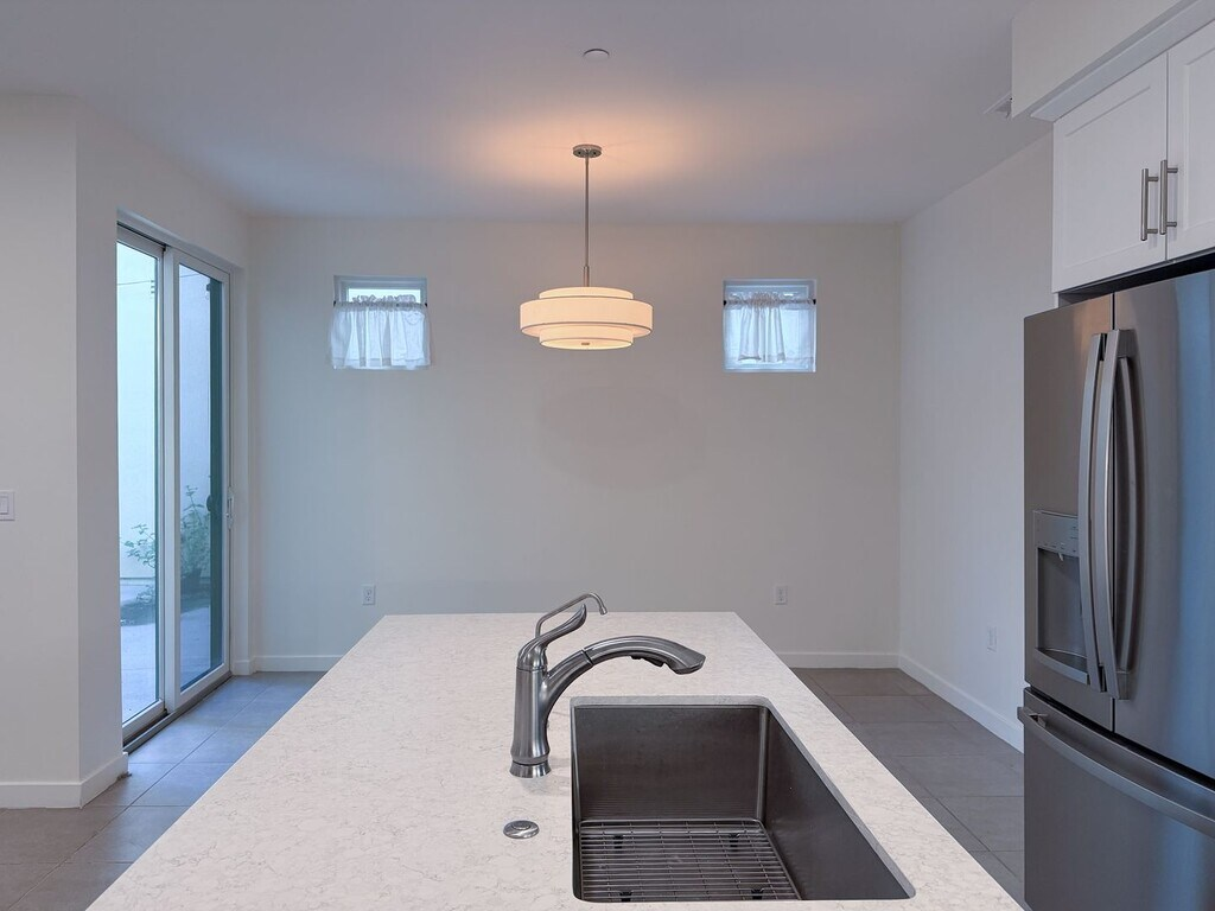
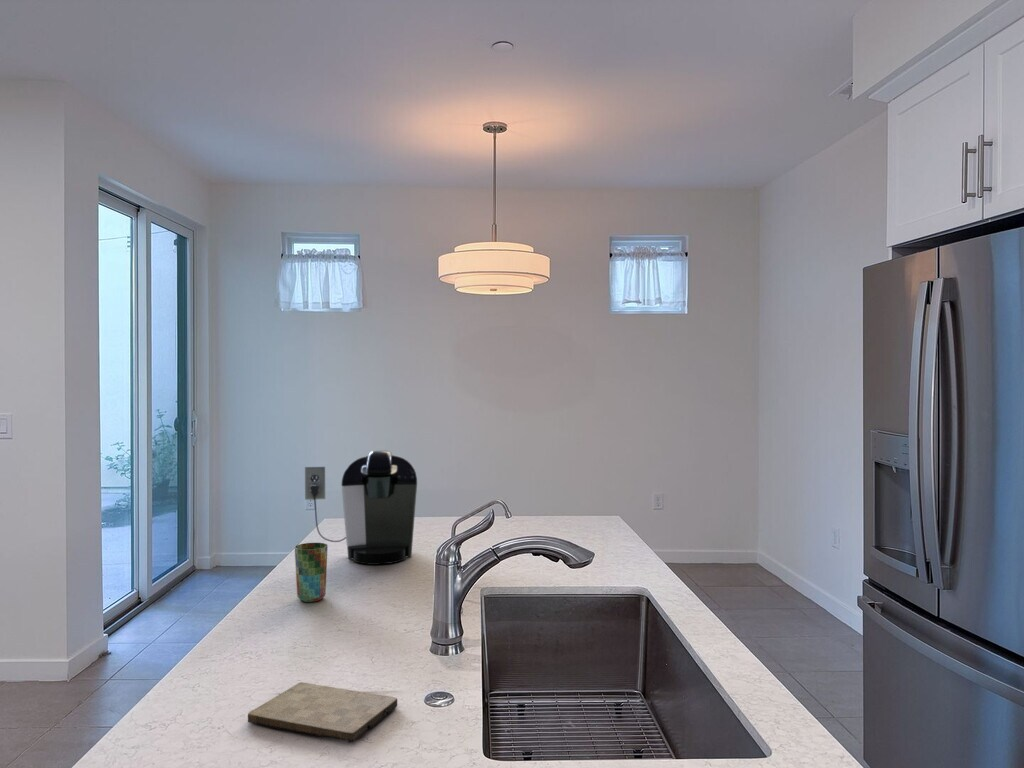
+ cutting board [247,681,398,744]
+ coffee maker [304,450,418,566]
+ cup [294,542,329,603]
